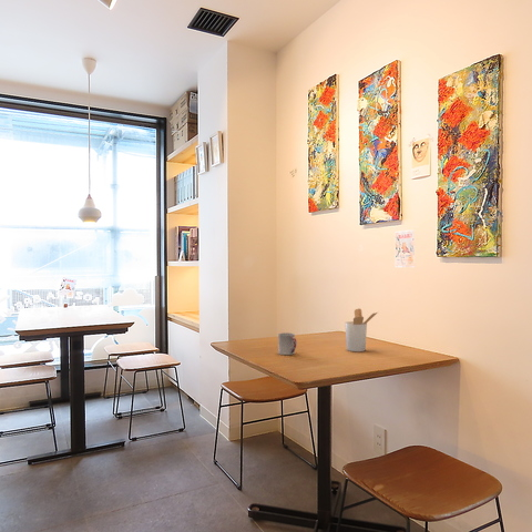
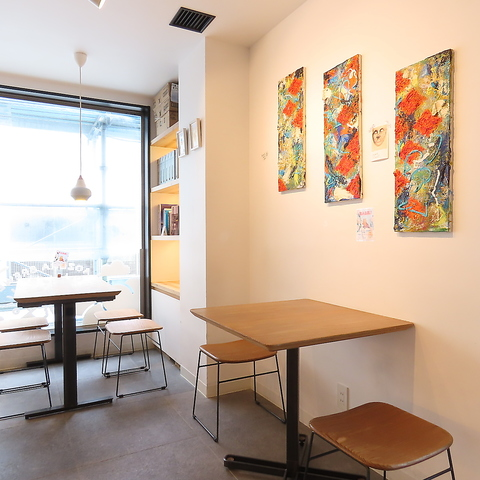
- utensil holder [344,307,378,352]
- cup [277,331,298,356]
